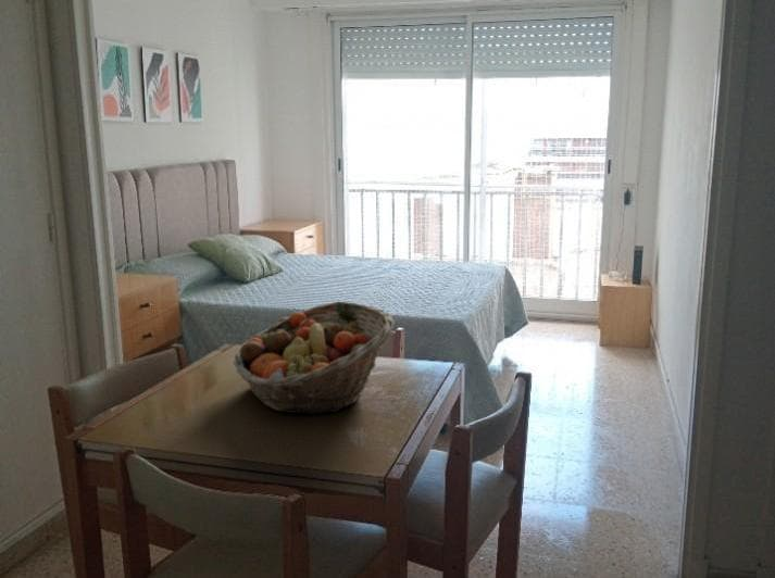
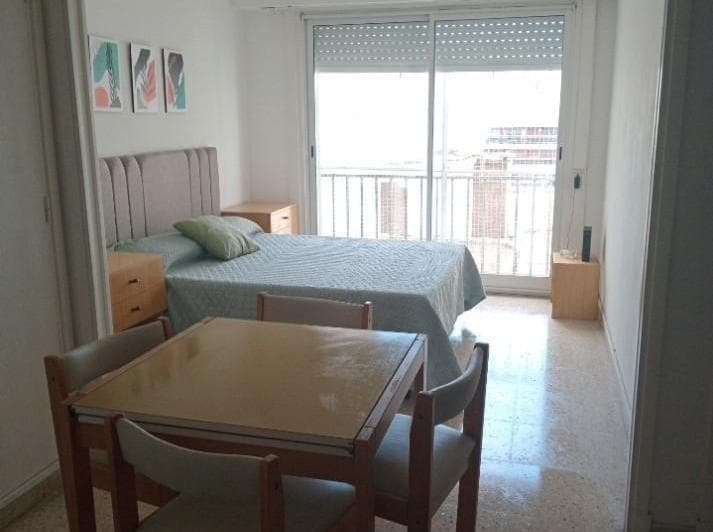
- fruit basket [233,301,395,415]
